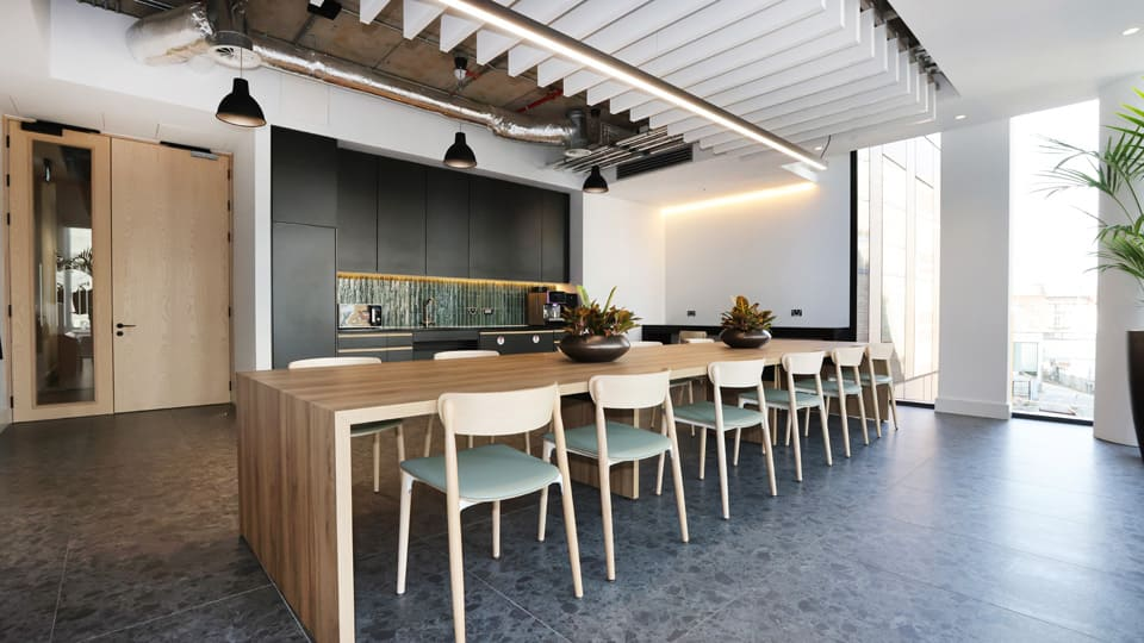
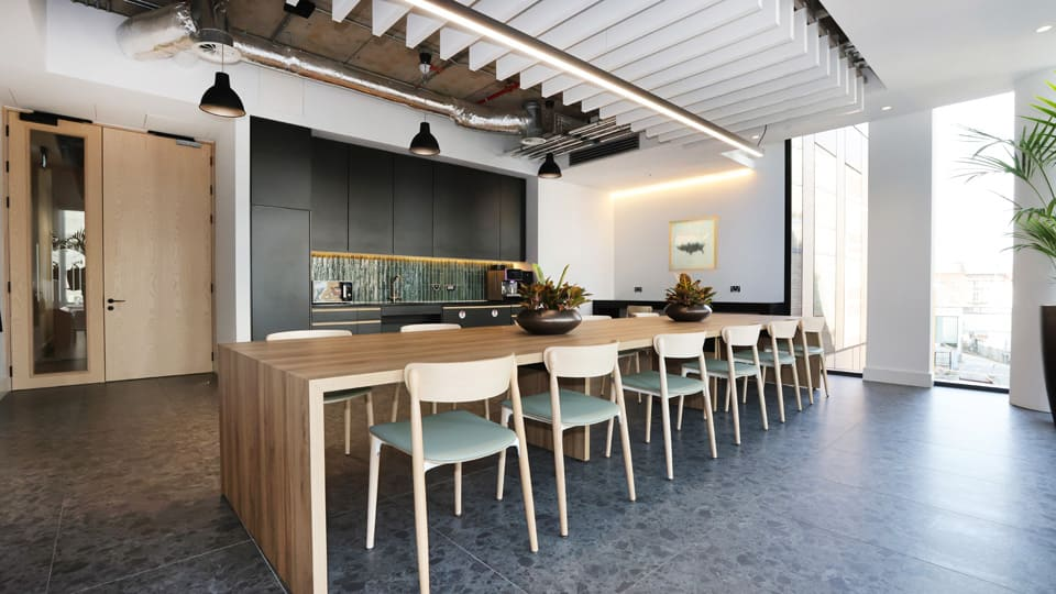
+ wall art [668,215,718,273]
